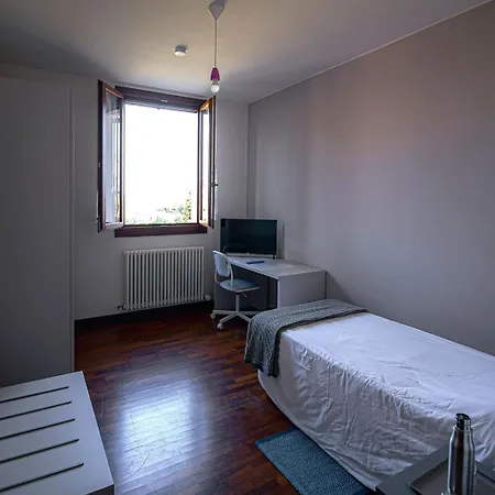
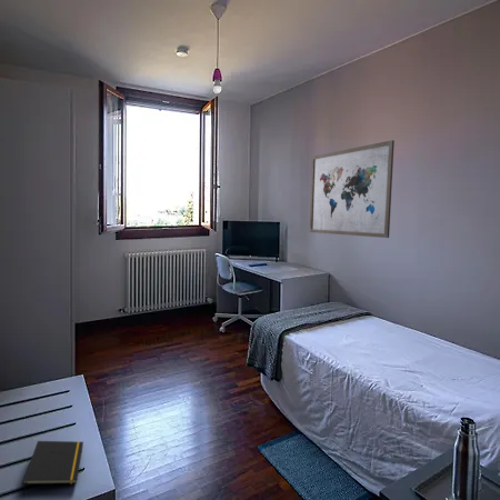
+ wall art [309,139,396,239]
+ notepad [21,440,84,496]
